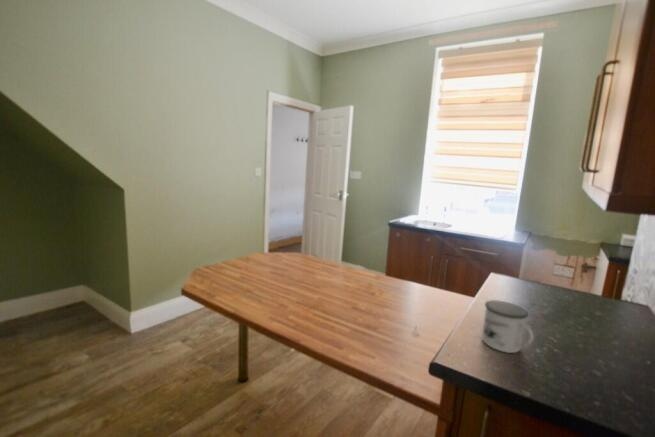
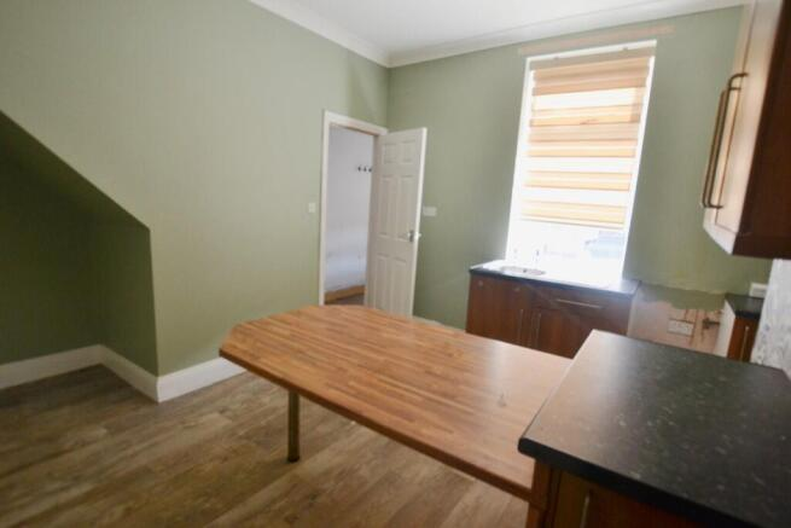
- mug [481,299,535,354]
